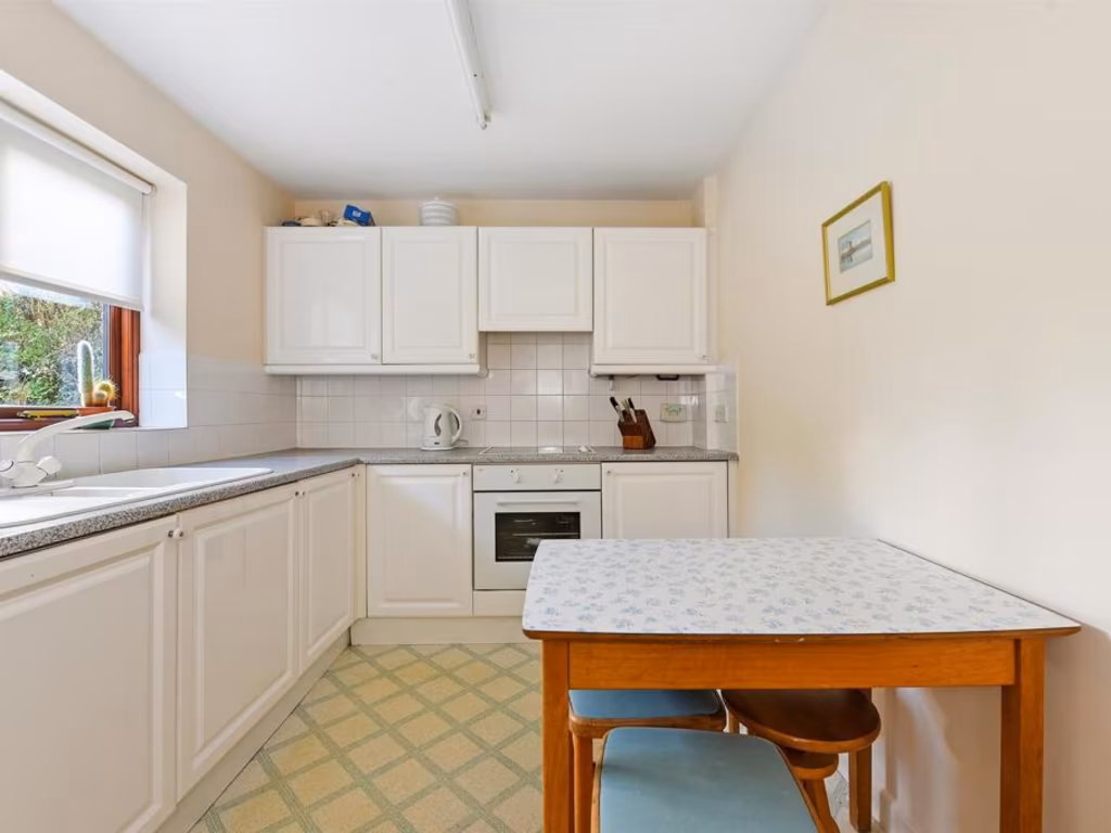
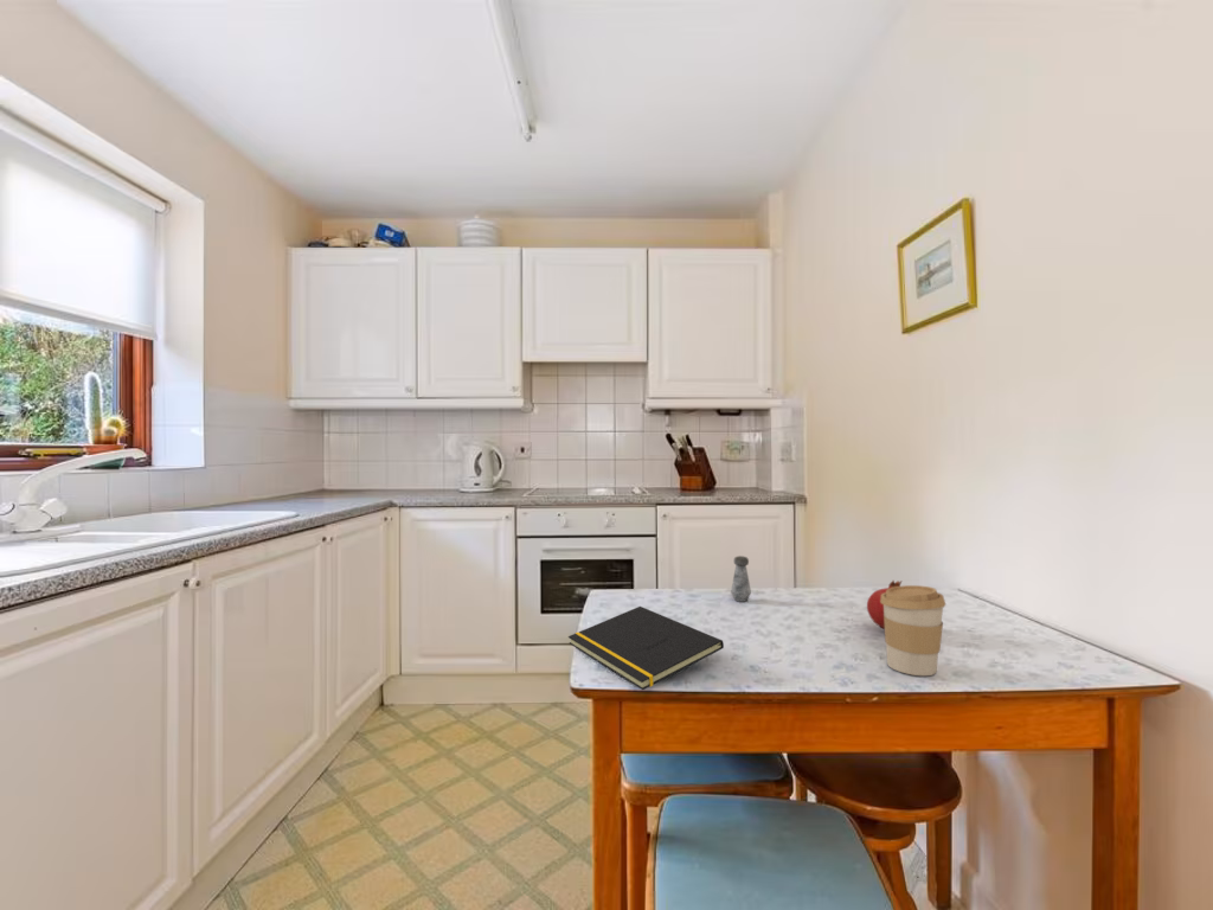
+ notepad [567,605,725,691]
+ fruit [866,579,903,630]
+ salt shaker [730,555,752,603]
+ coffee cup [880,584,946,677]
